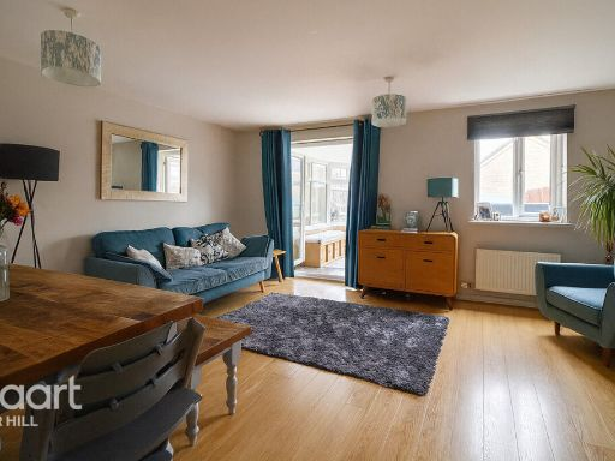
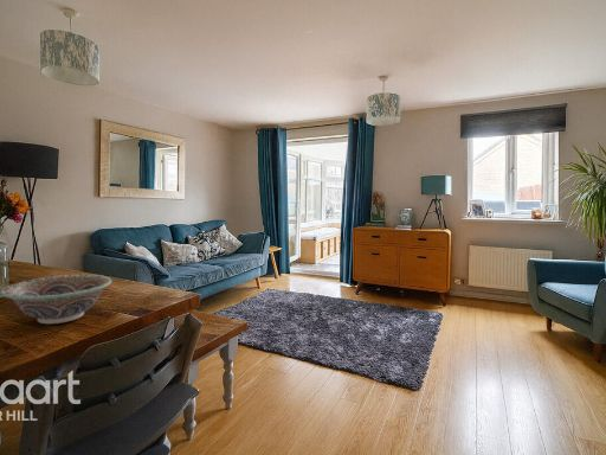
+ decorative bowl [0,274,112,325]
